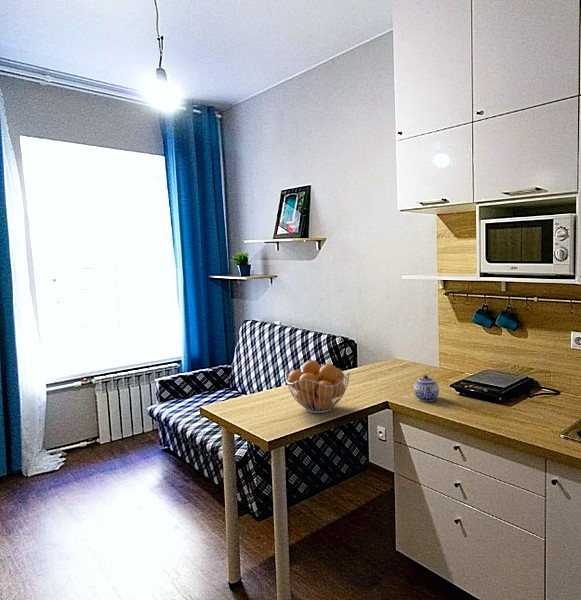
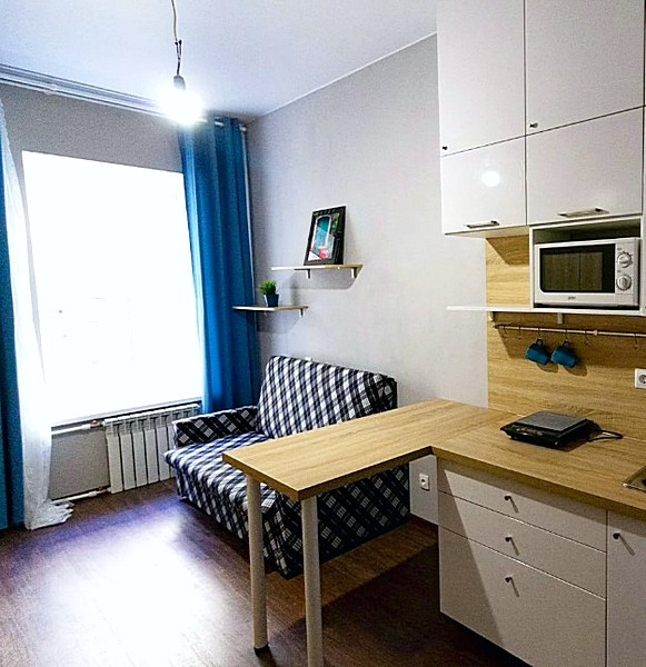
- teapot [413,374,440,402]
- fruit basket [284,359,351,414]
